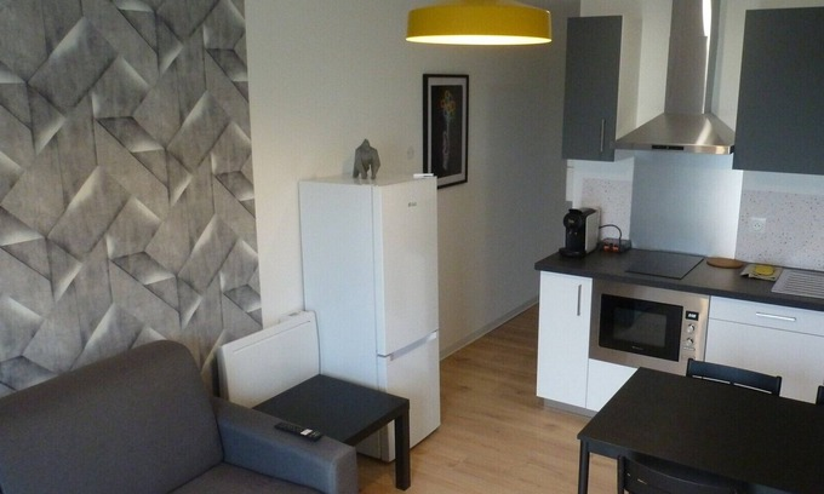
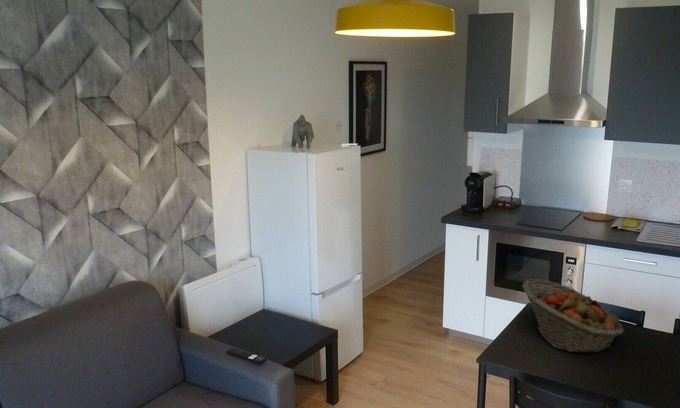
+ fruit basket [521,278,625,354]
